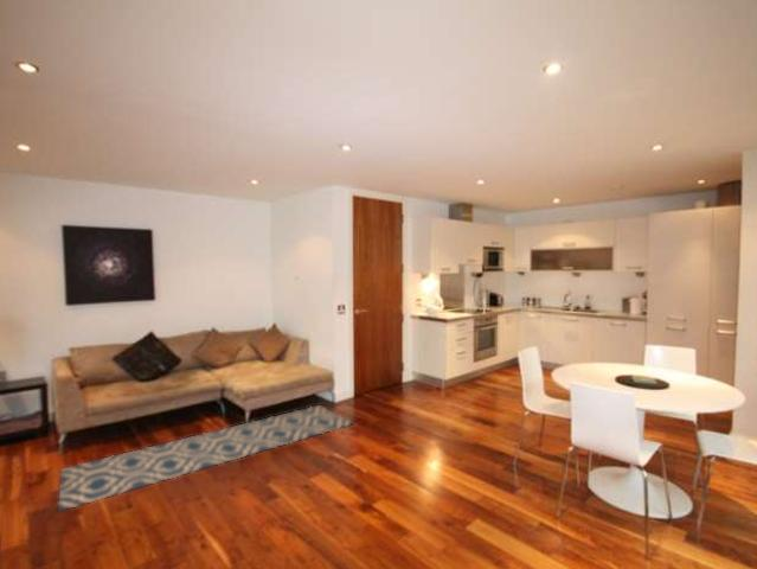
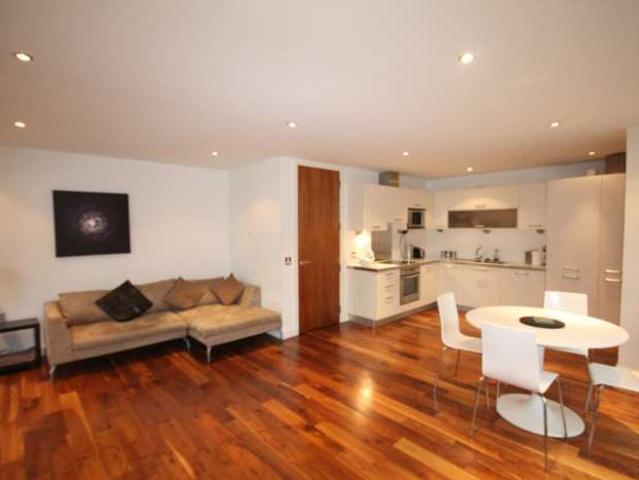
- rug [57,404,355,513]
